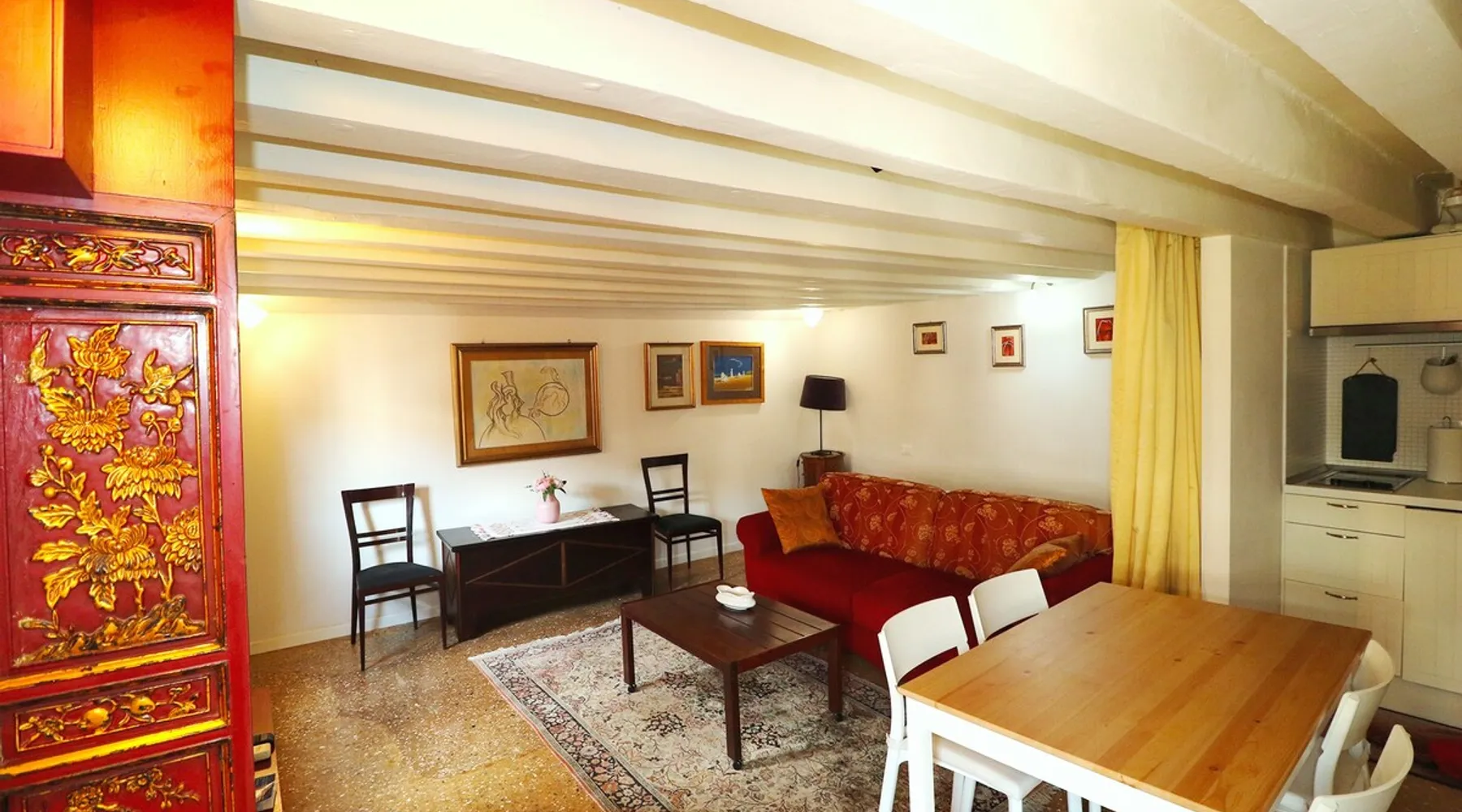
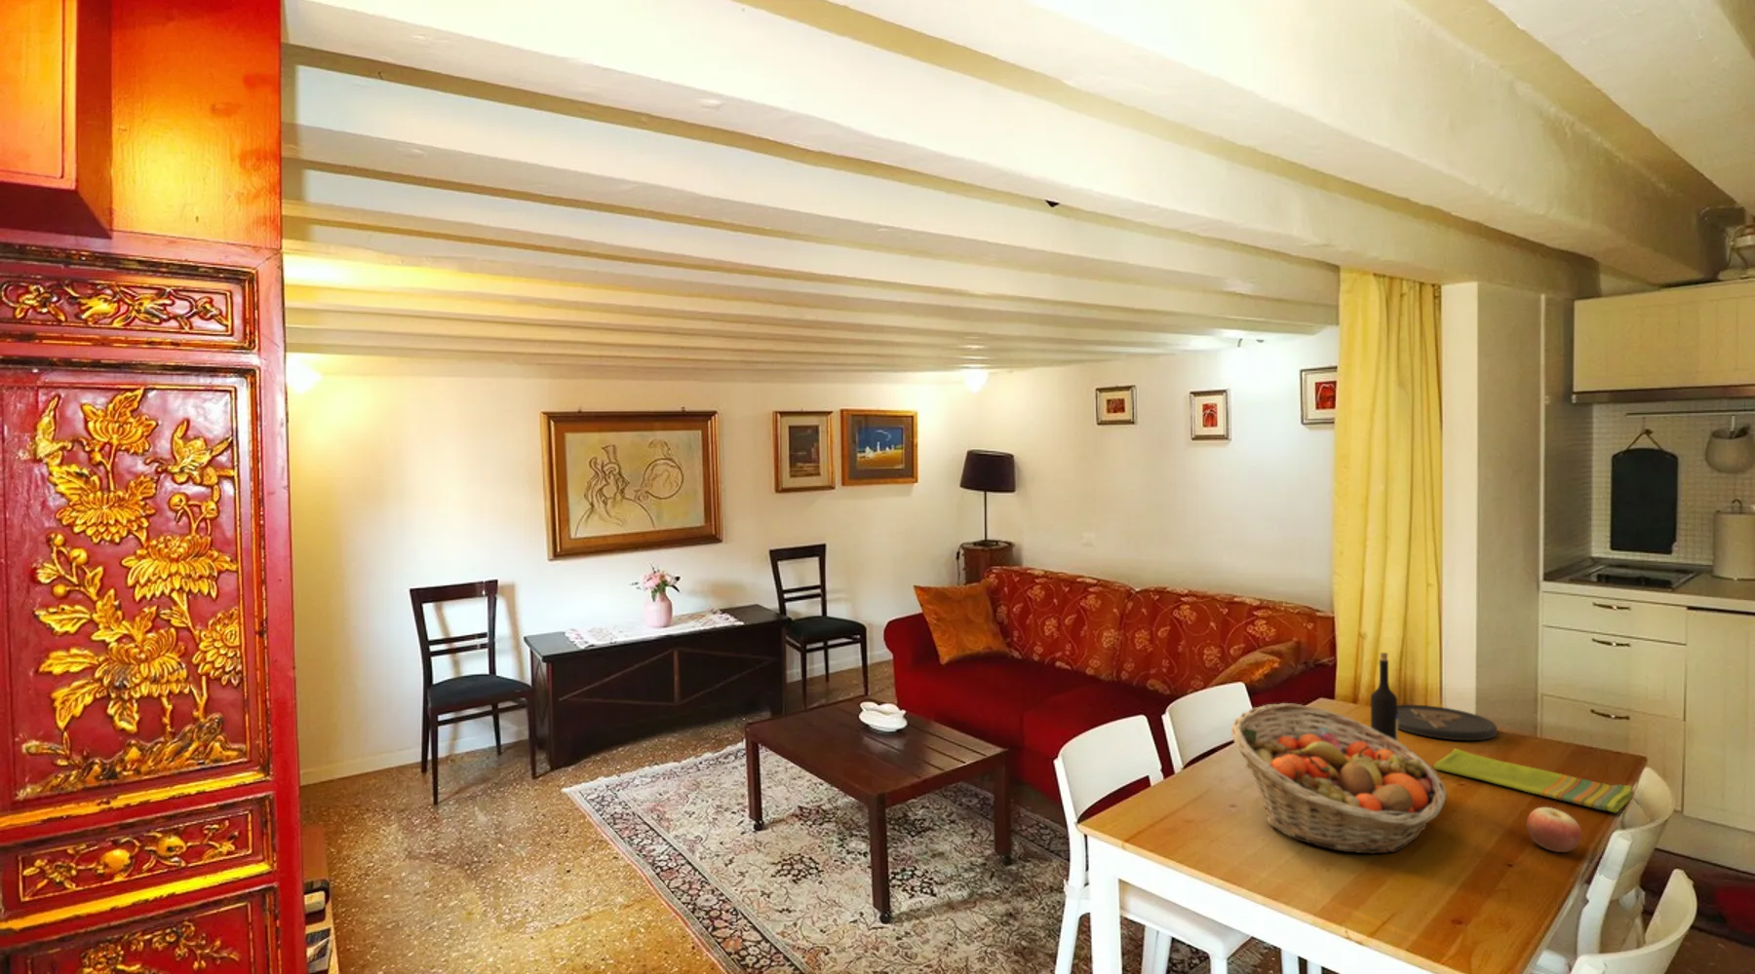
+ wine bottle [1370,651,1400,741]
+ apple [1526,806,1582,853]
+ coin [1397,704,1498,741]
+ dish towel [1432,747,1633,813]
+ fruit basket [1230,702,1448,854]
